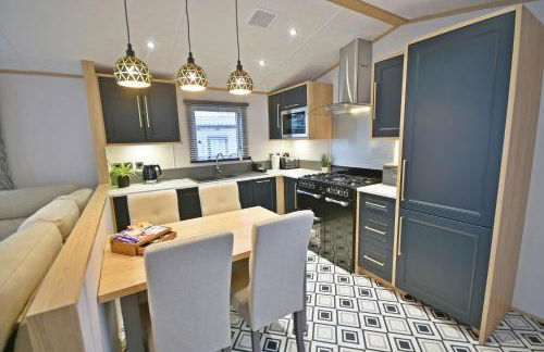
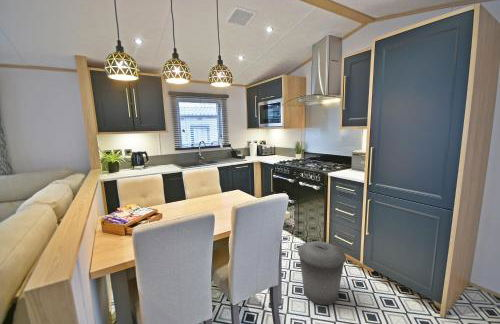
+ trash can [297,240,347,306]
